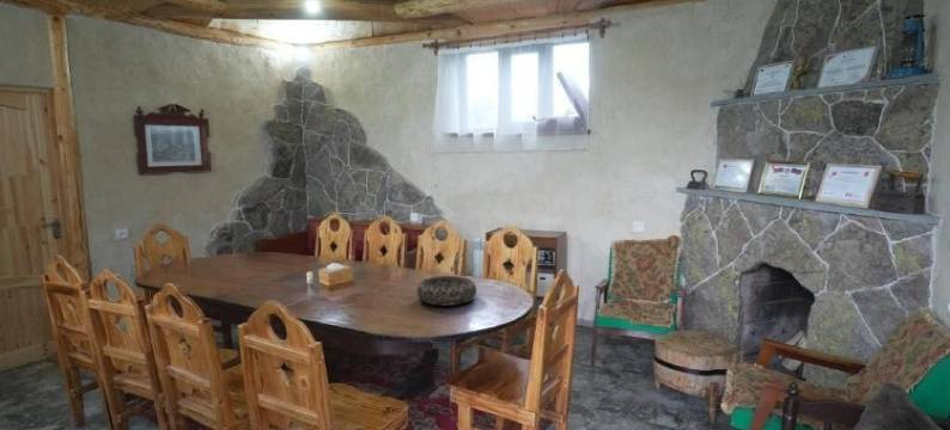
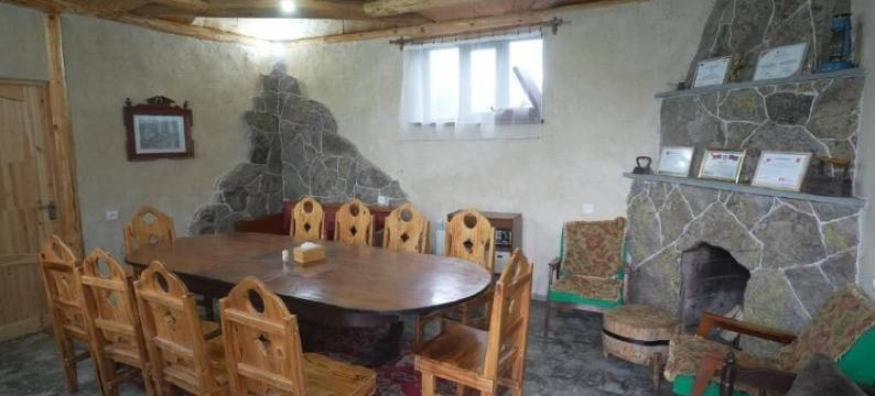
- decorative bowl [415,275,477,307]
